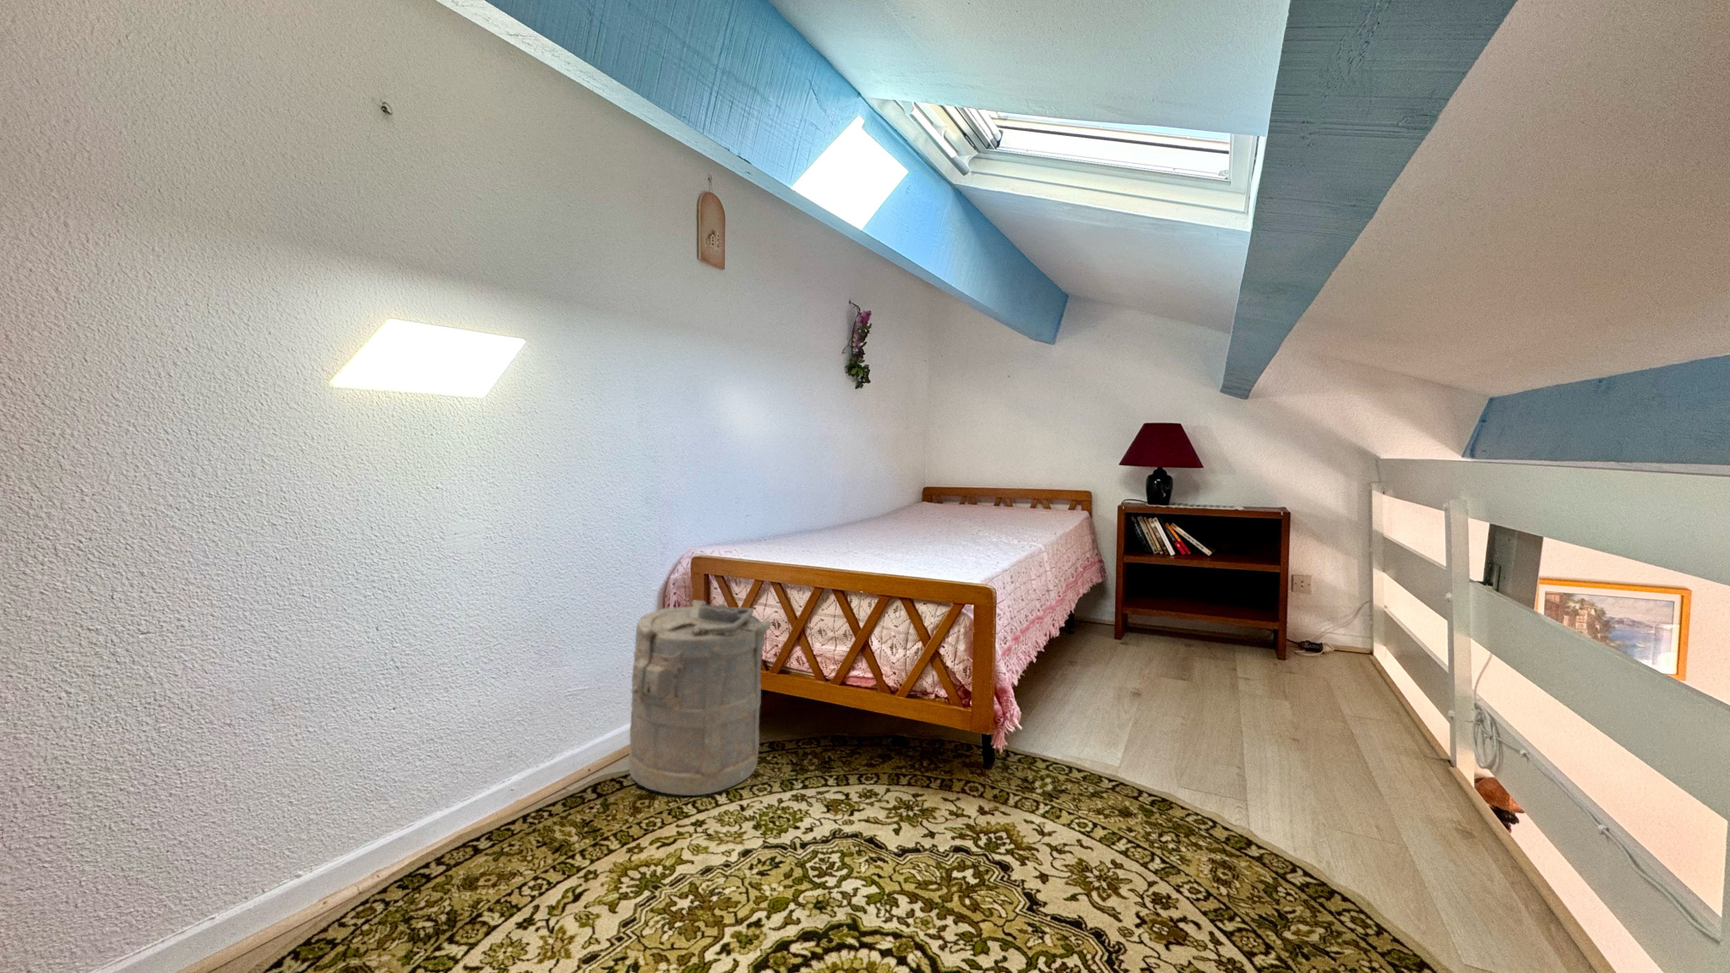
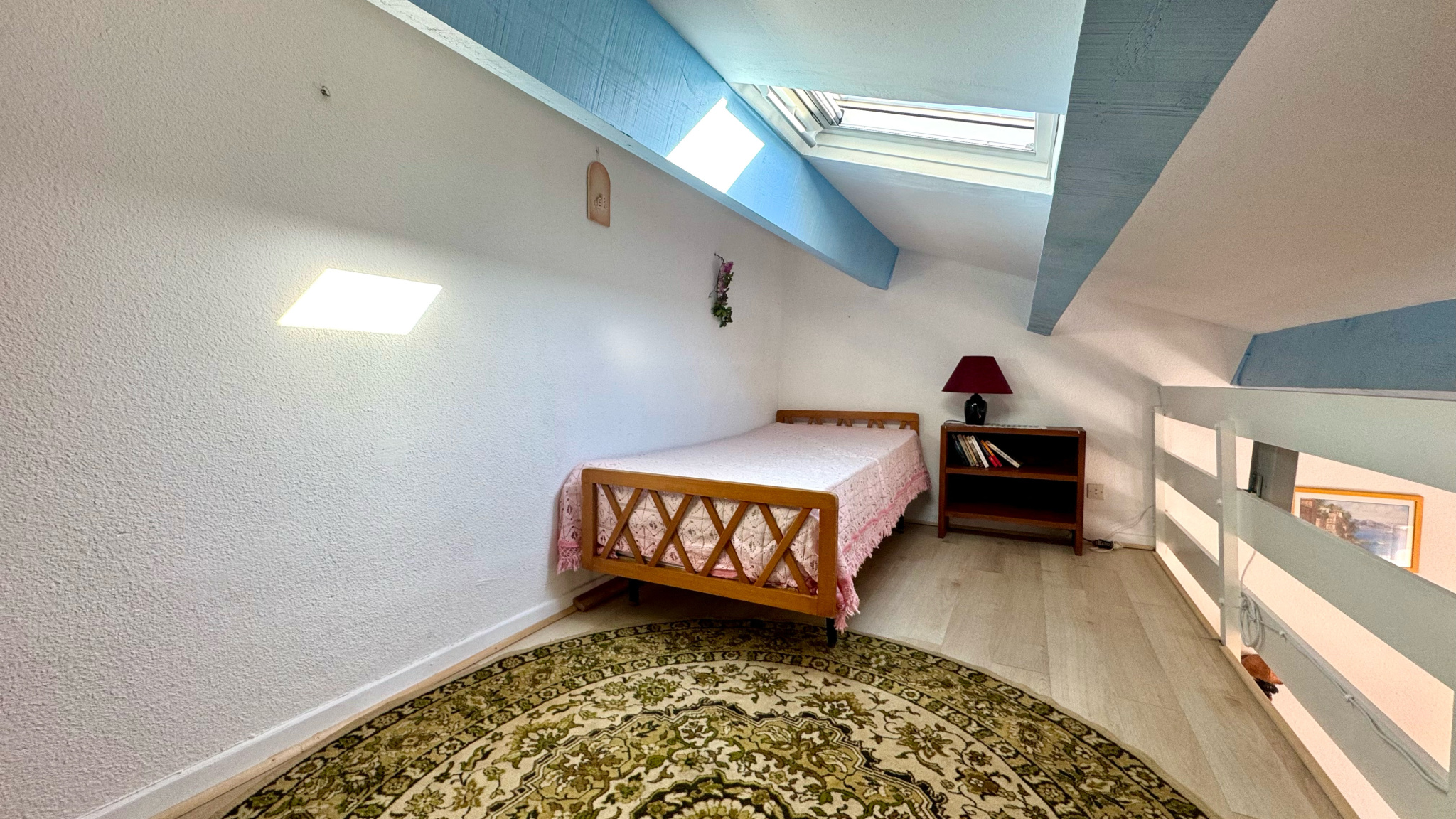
- laundry hamper [629,599,772,796]
